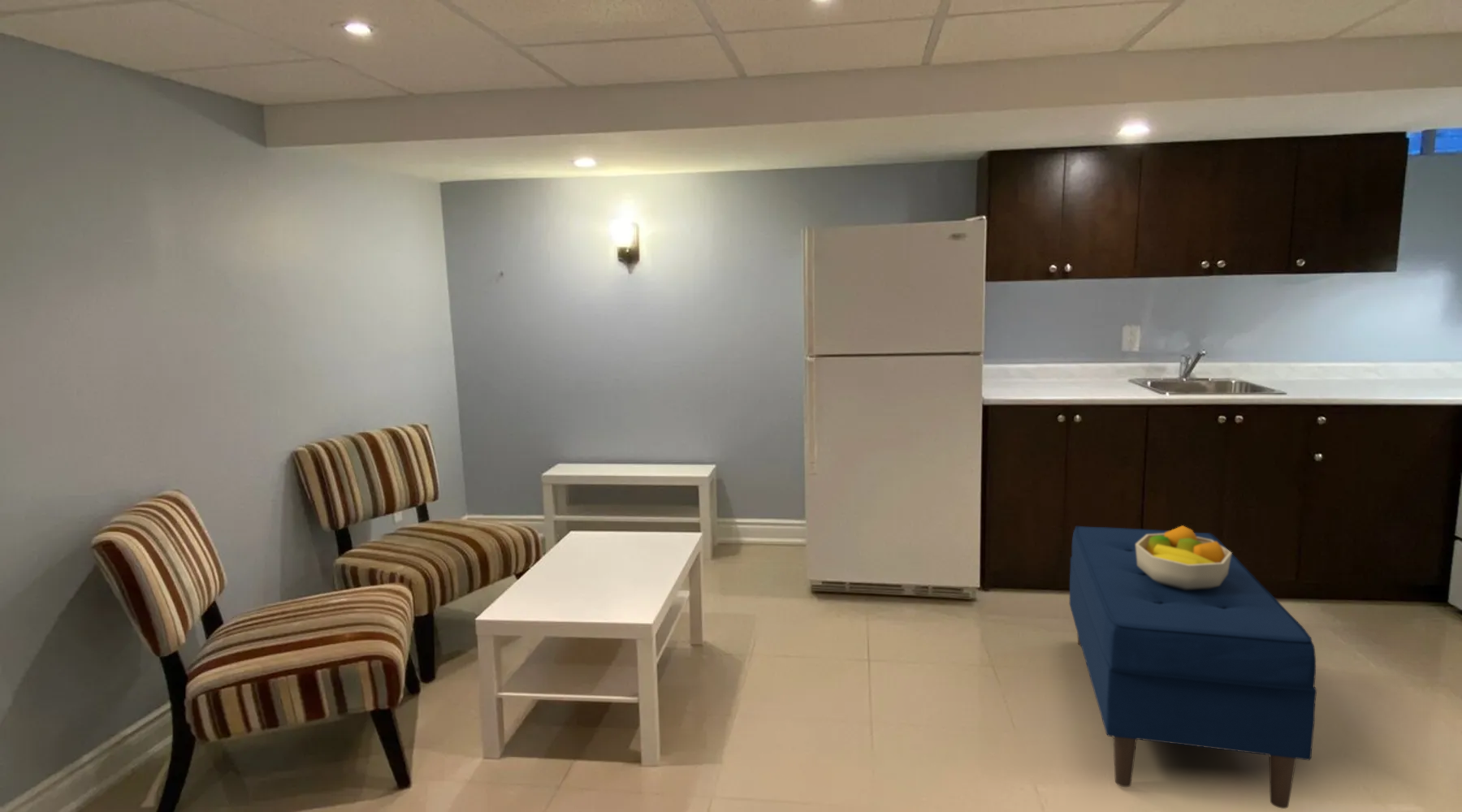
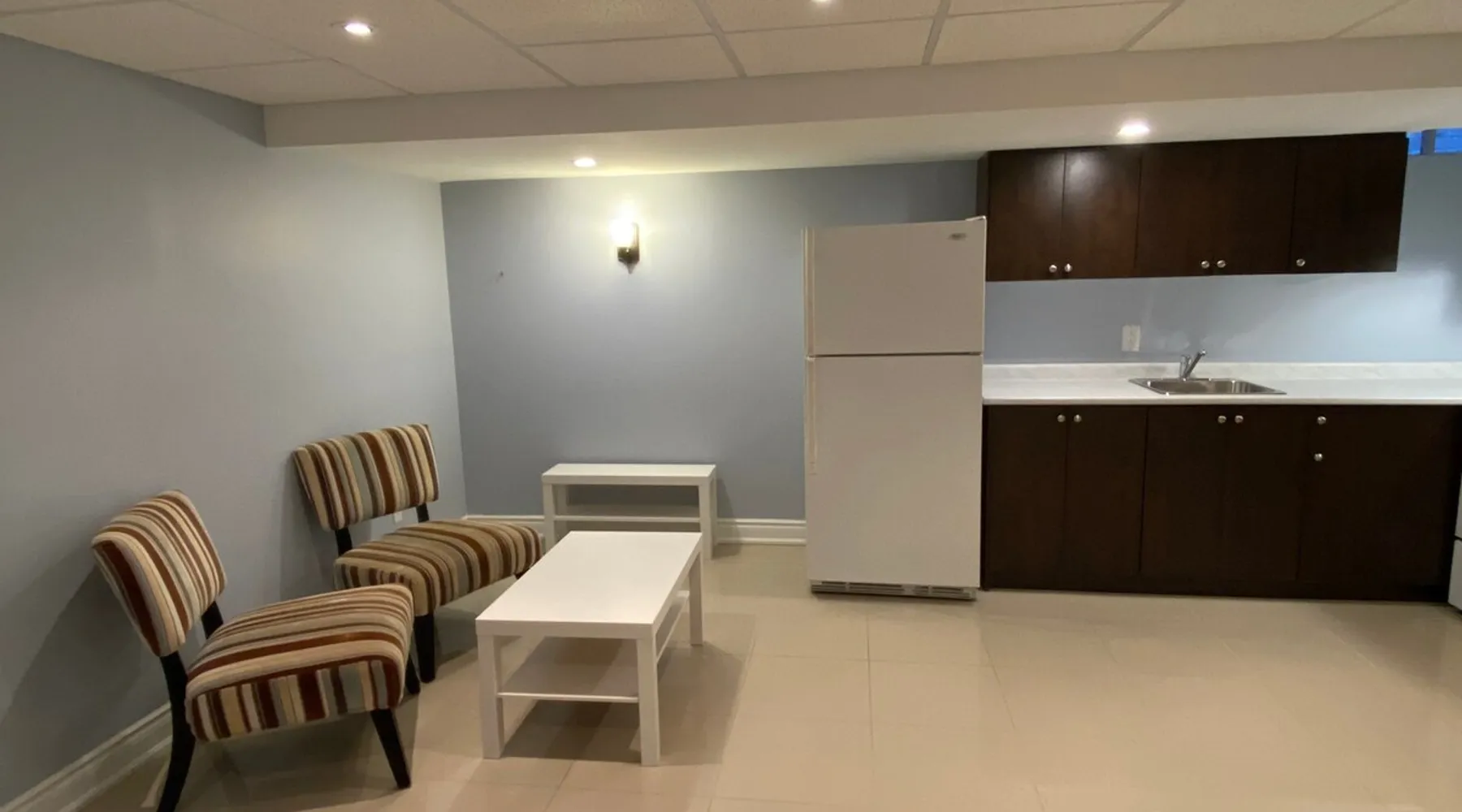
- bench [1069,525,1317,810]
- fruit bowl [1135,525,1233,590]
